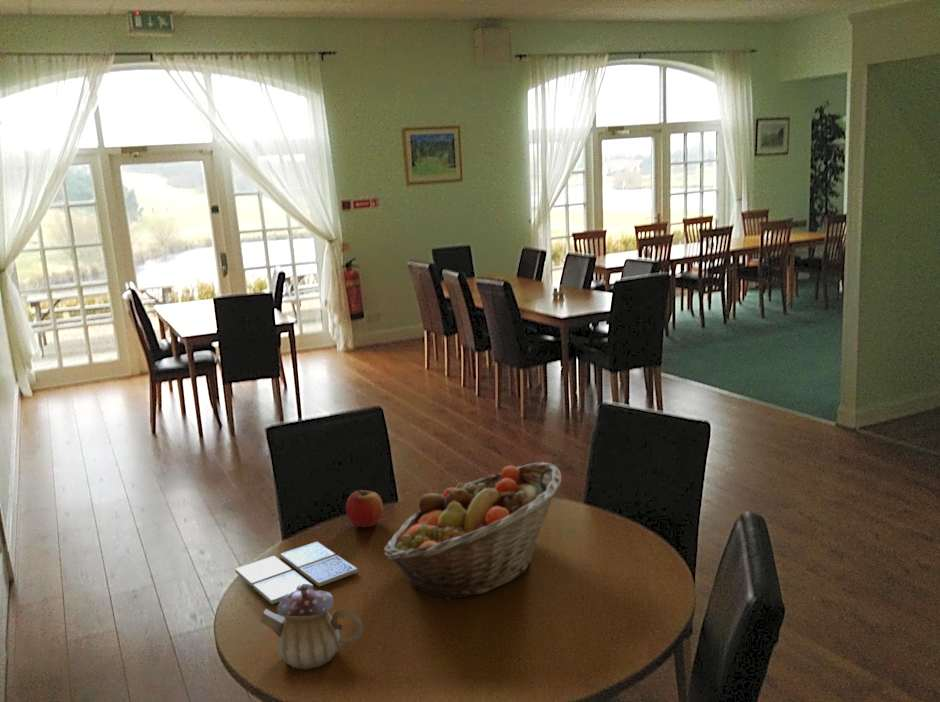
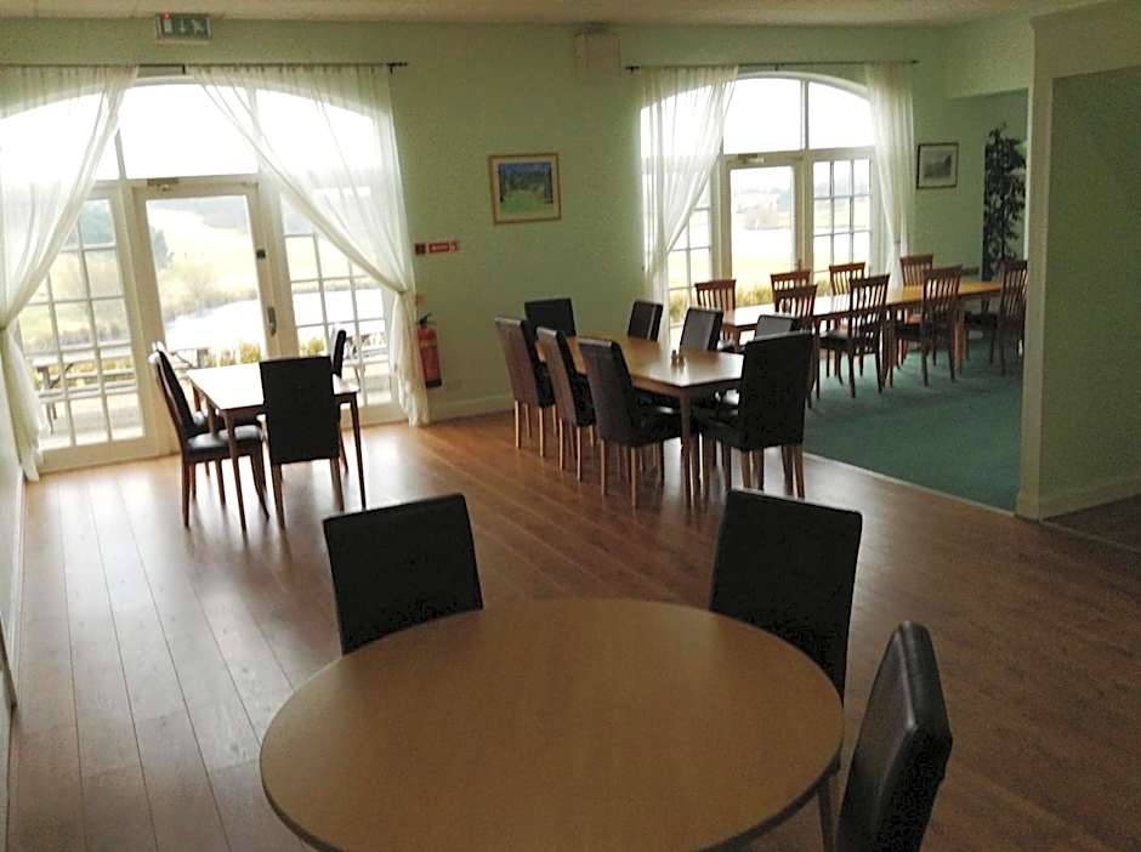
- apple [345,489,384,528]
- drink coaster [234,541,359,605]
- teapot [259,583,364,670]
- fruit basket [383,461,562,601]
